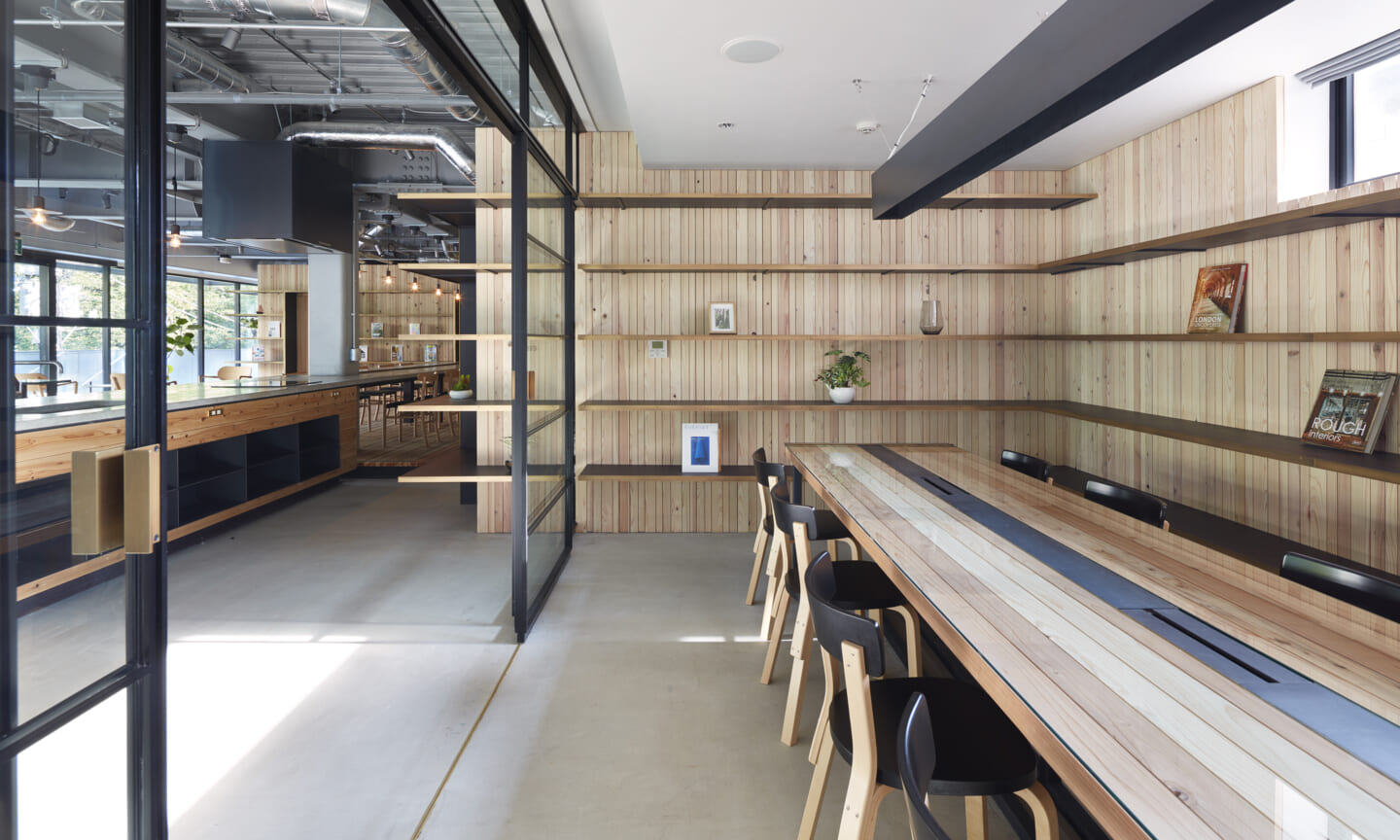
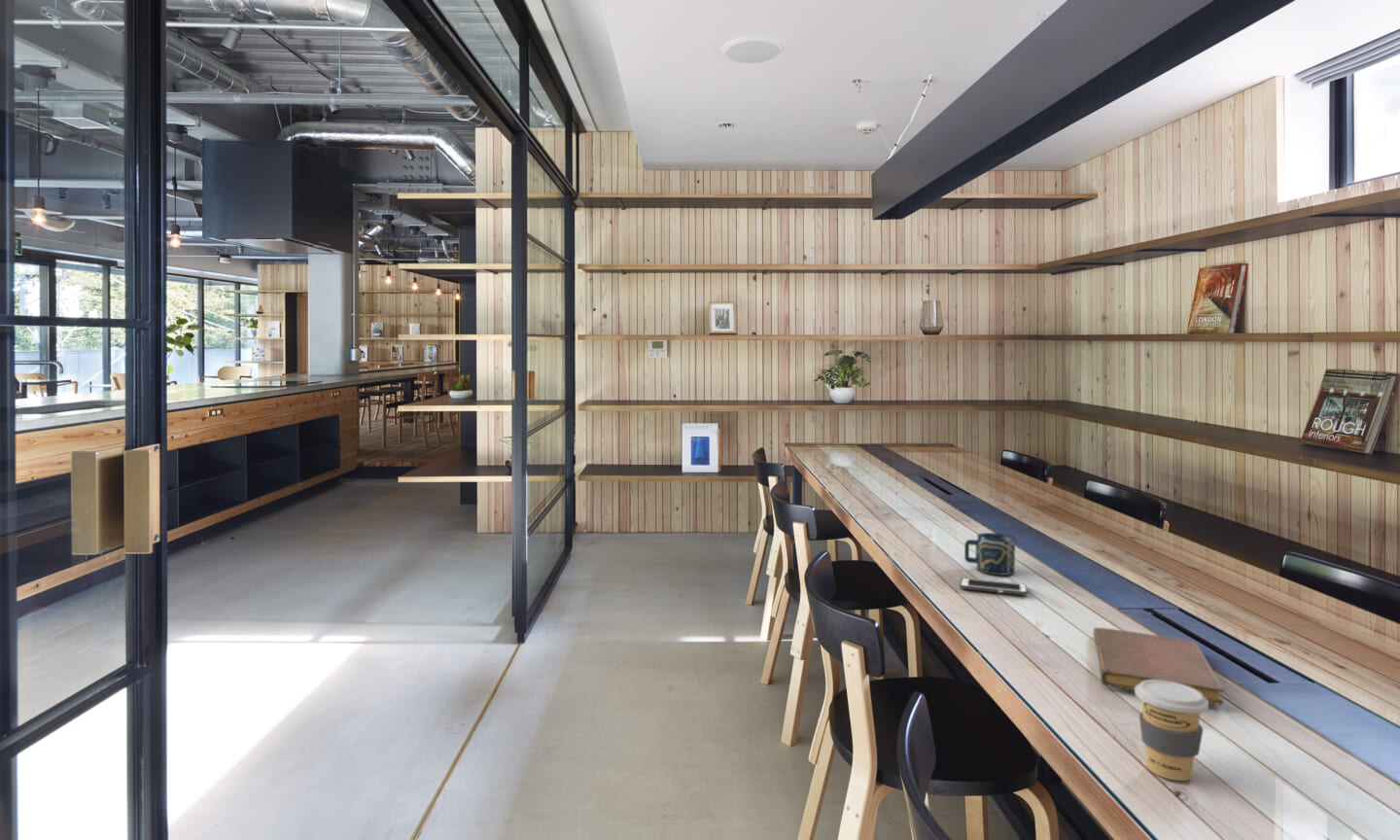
+ cup [963,532,1016,576]
+ notebook [1092,627,1225,706]
+ cell phone [959,577,1029,596]
+ coffee cup [1134,680,1209,782]
